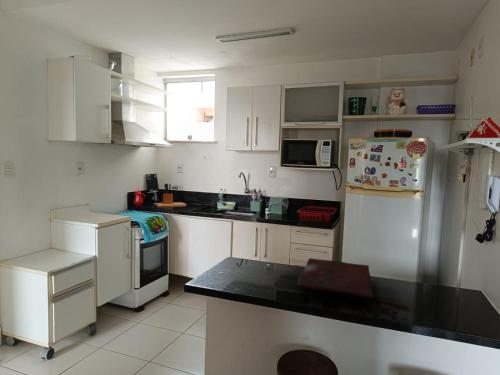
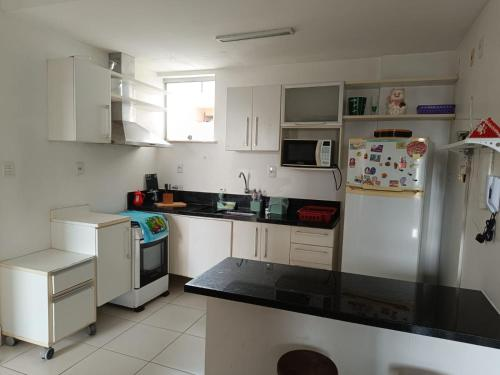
- cutting board [296,257,374,299]
